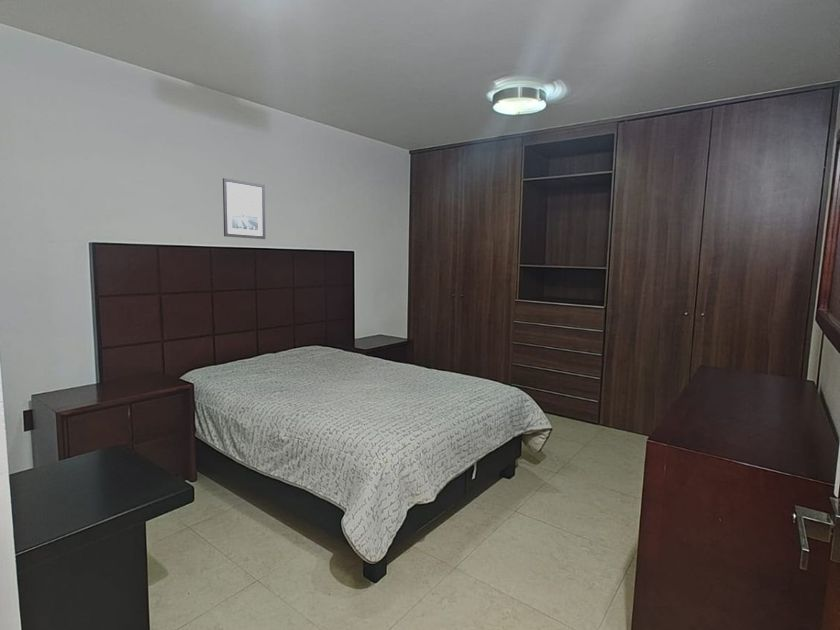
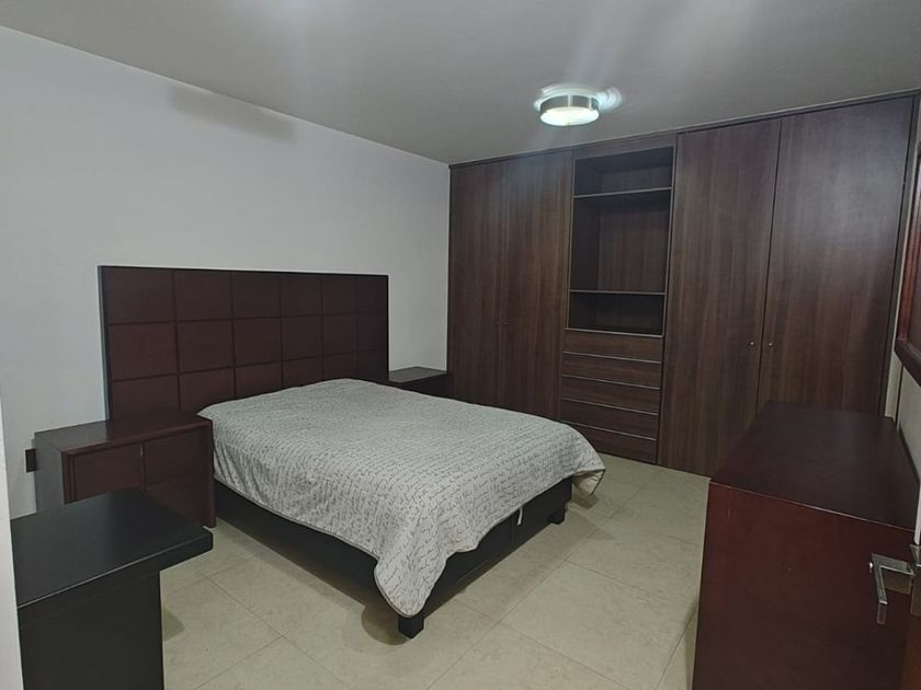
- wall art [222,177,266,240]
